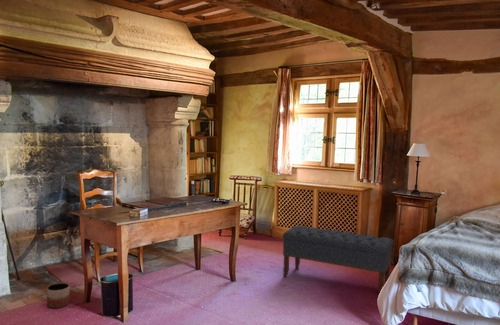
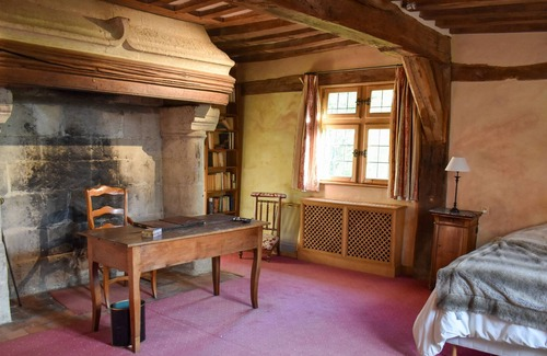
- planter [46,282,71,309]
- bench [282,225,395,294]
